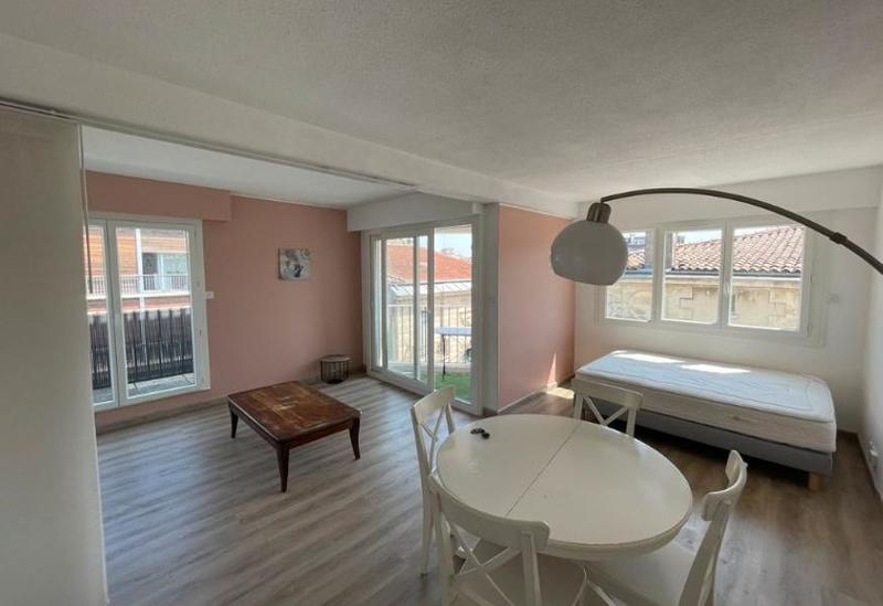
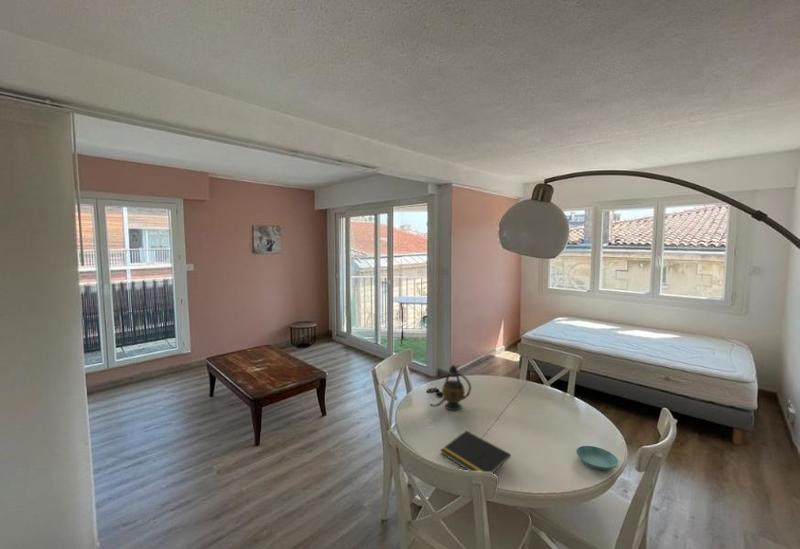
+ notepad [440,430,512,474]
+ saucer [575,445,619,471]
+ teapot [429,364,472,411]
